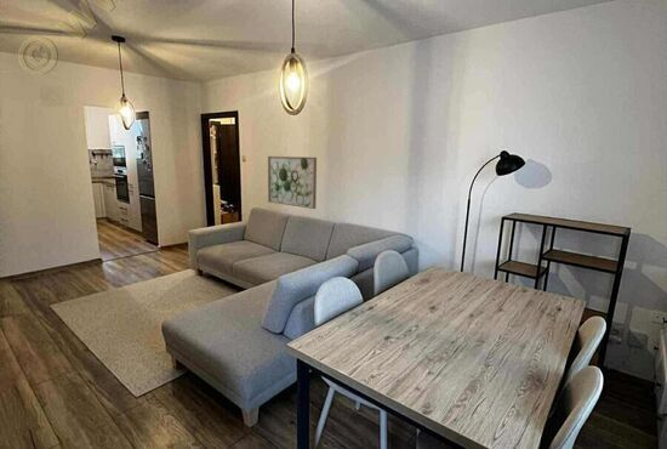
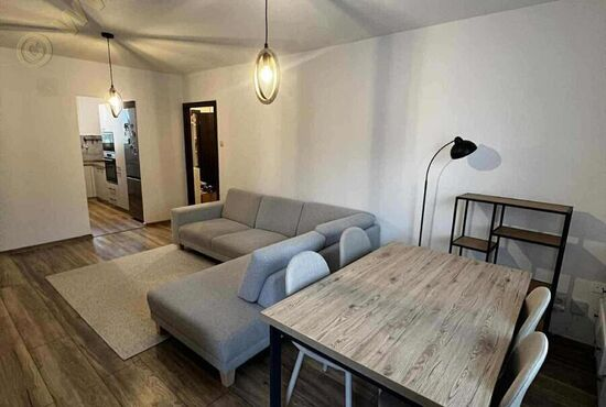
- wall art [267,155,318,210]
